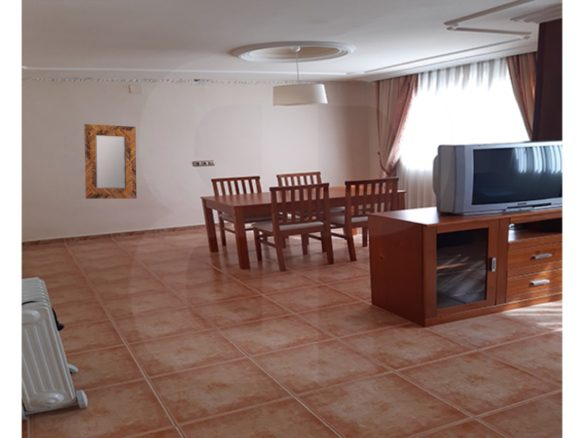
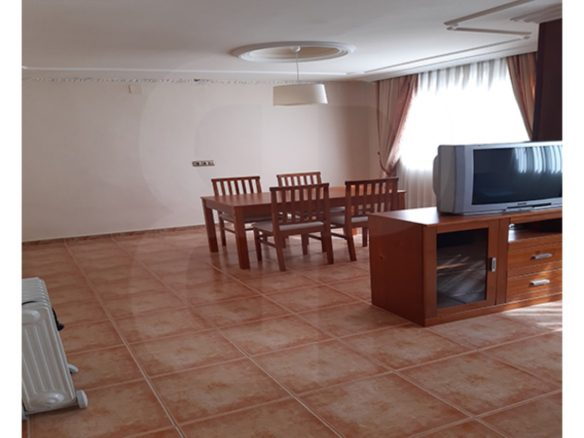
- home mirror [83,123,137,200]
